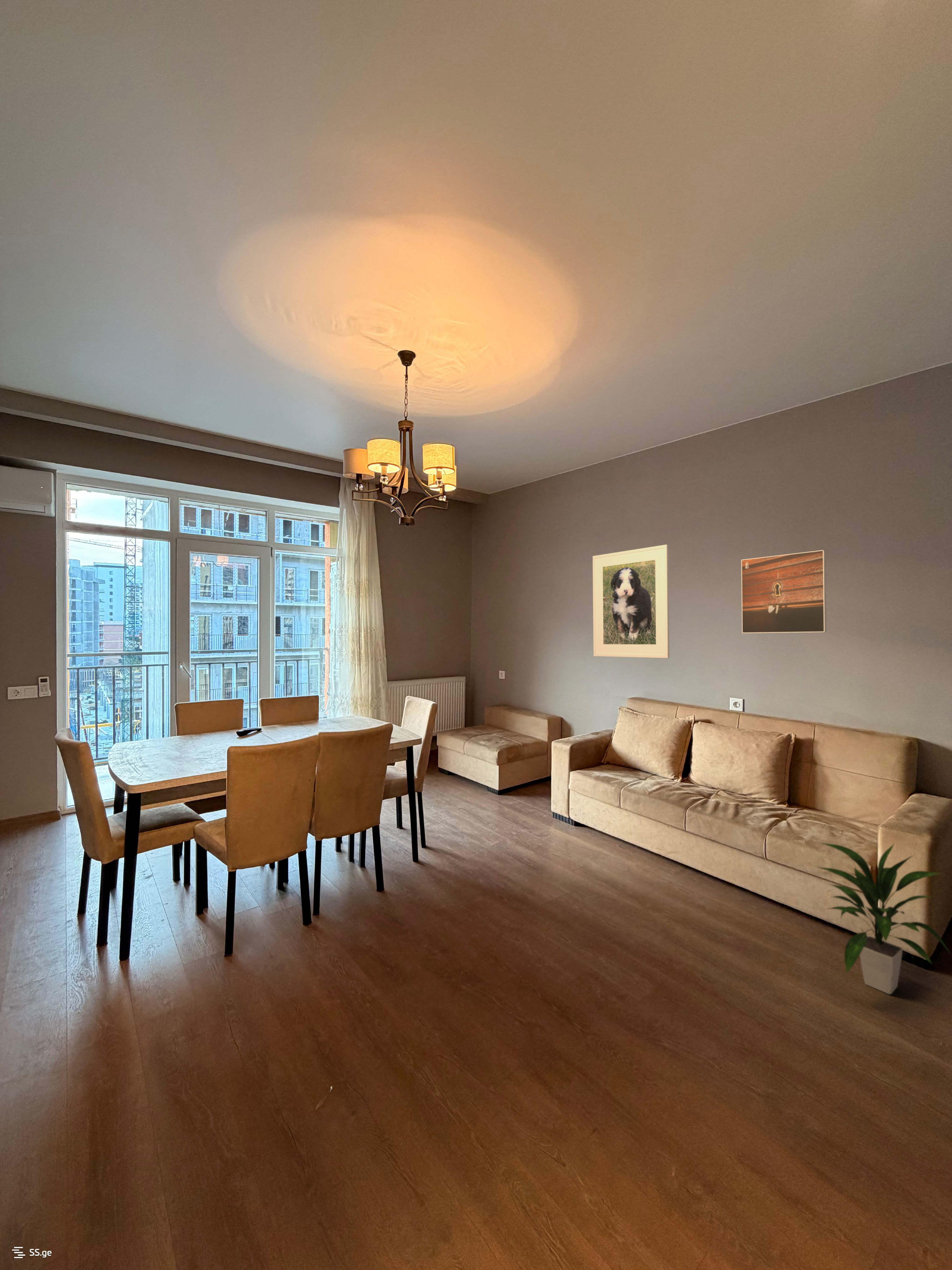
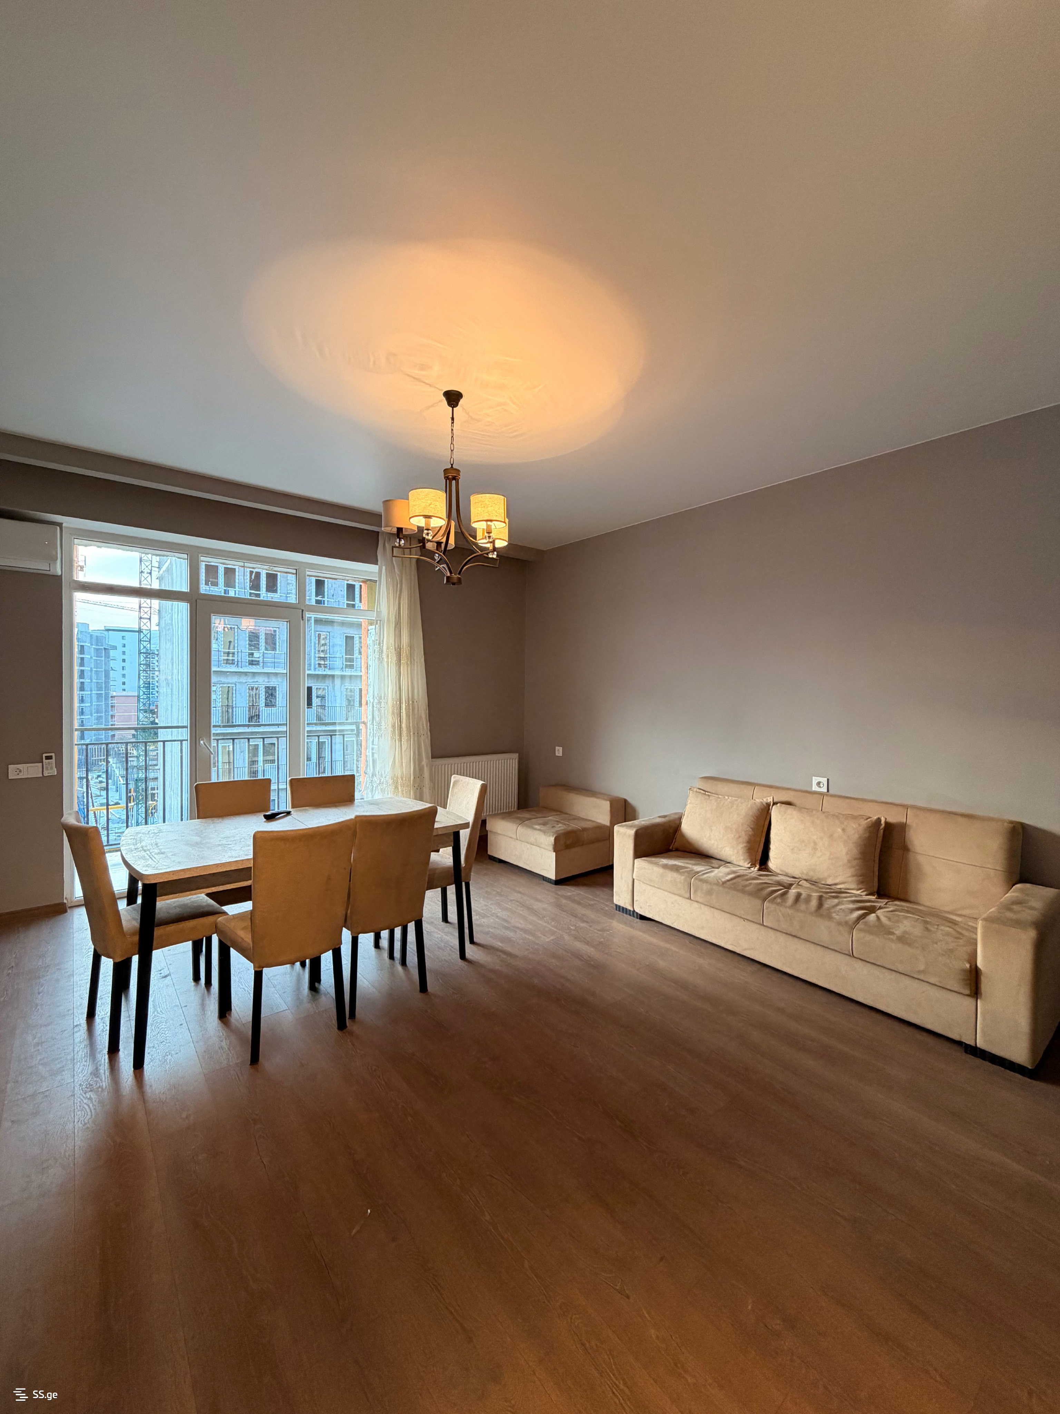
- indoor plant [814,841,951,995]
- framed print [592,544,670,659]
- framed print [741,550,827,633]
